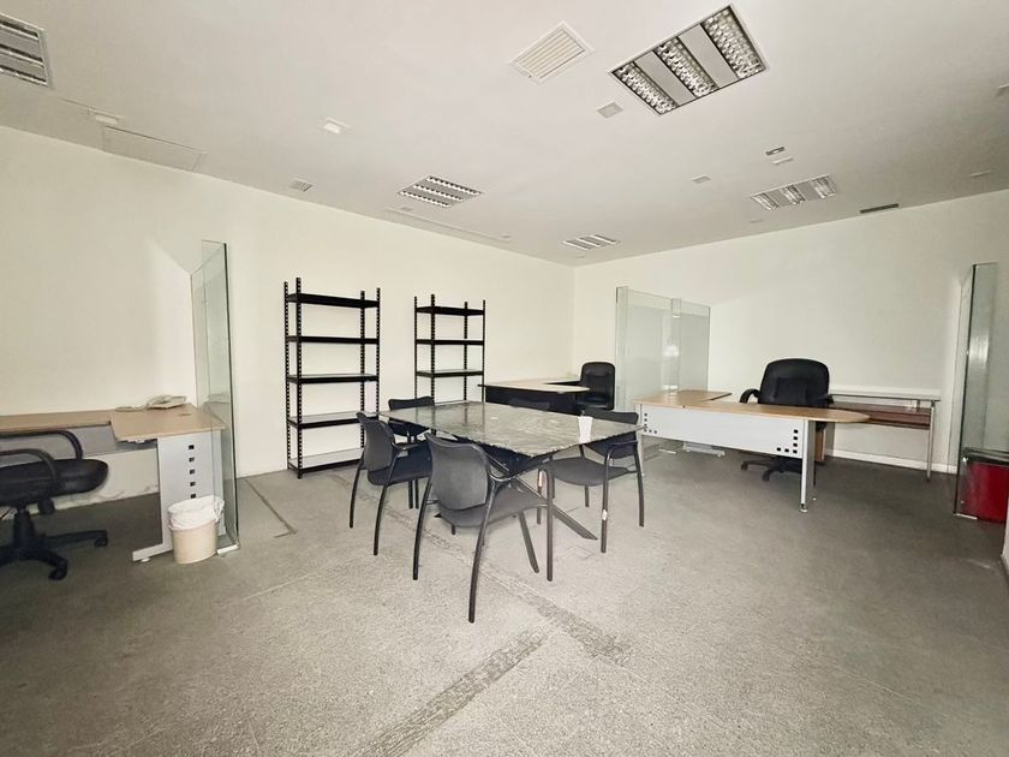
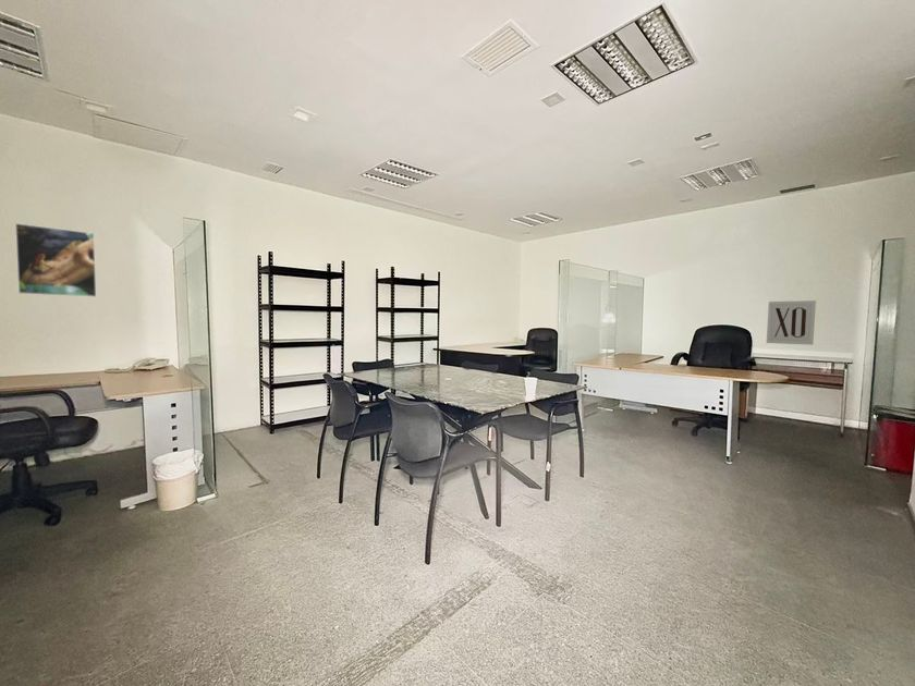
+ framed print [14,222,97,298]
+ wall art [766,299,817,346]
